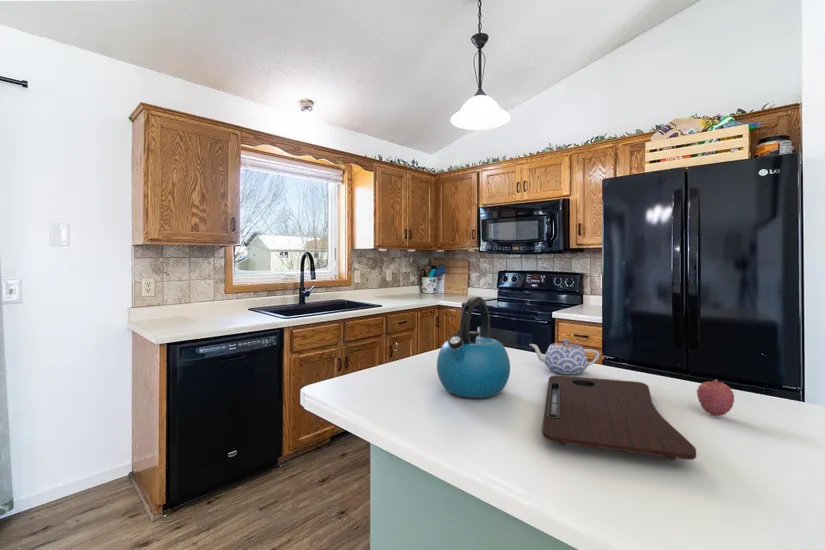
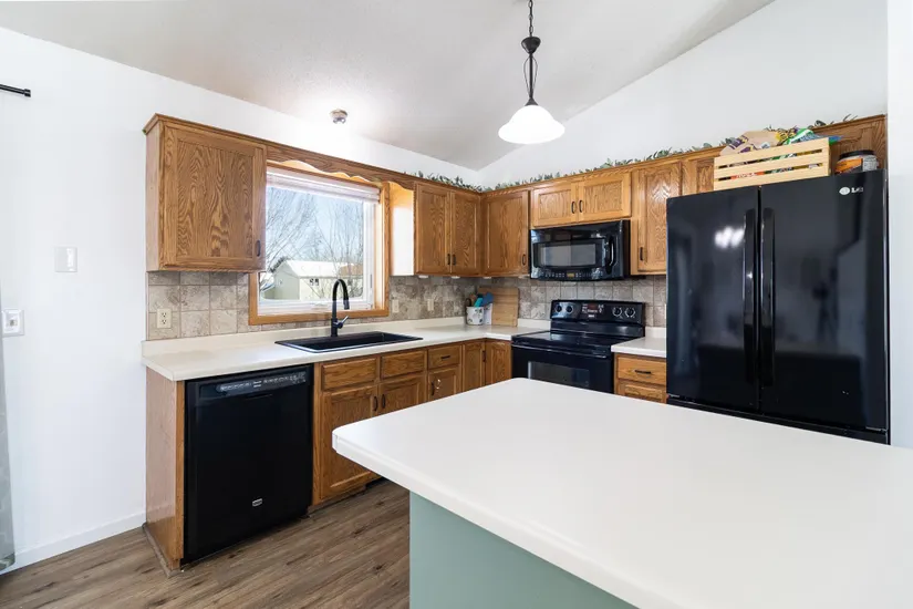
- teapot [528,338,601,375]
- kettle [436,296,511,399]
- cutting board [541,374,697,461]
- fruit [696,378,735,417]
